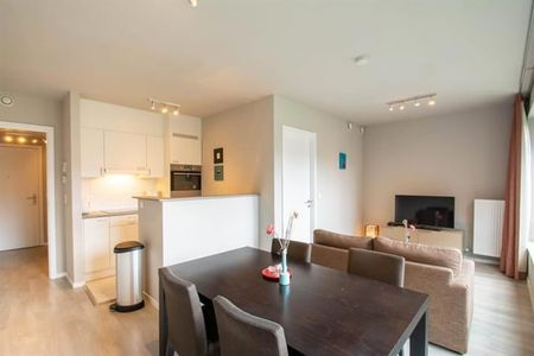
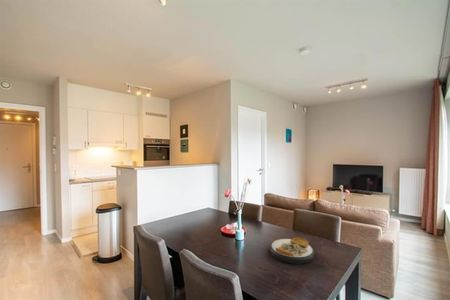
+ plate [269,236,316,265]
